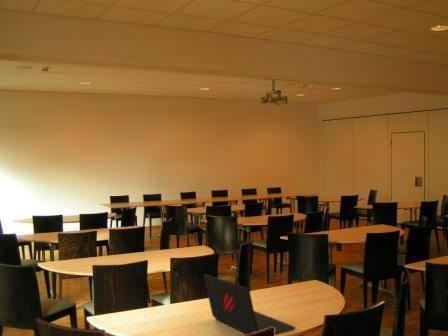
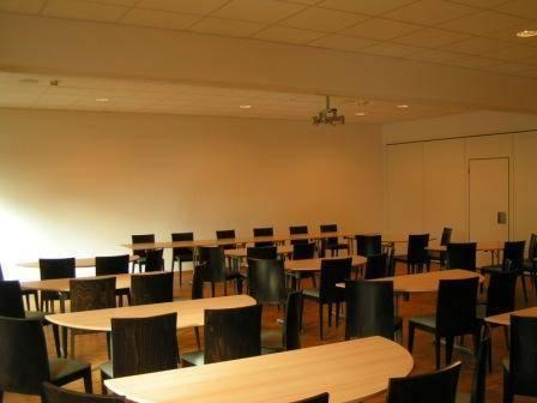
- laptop [202,273,297,336]
